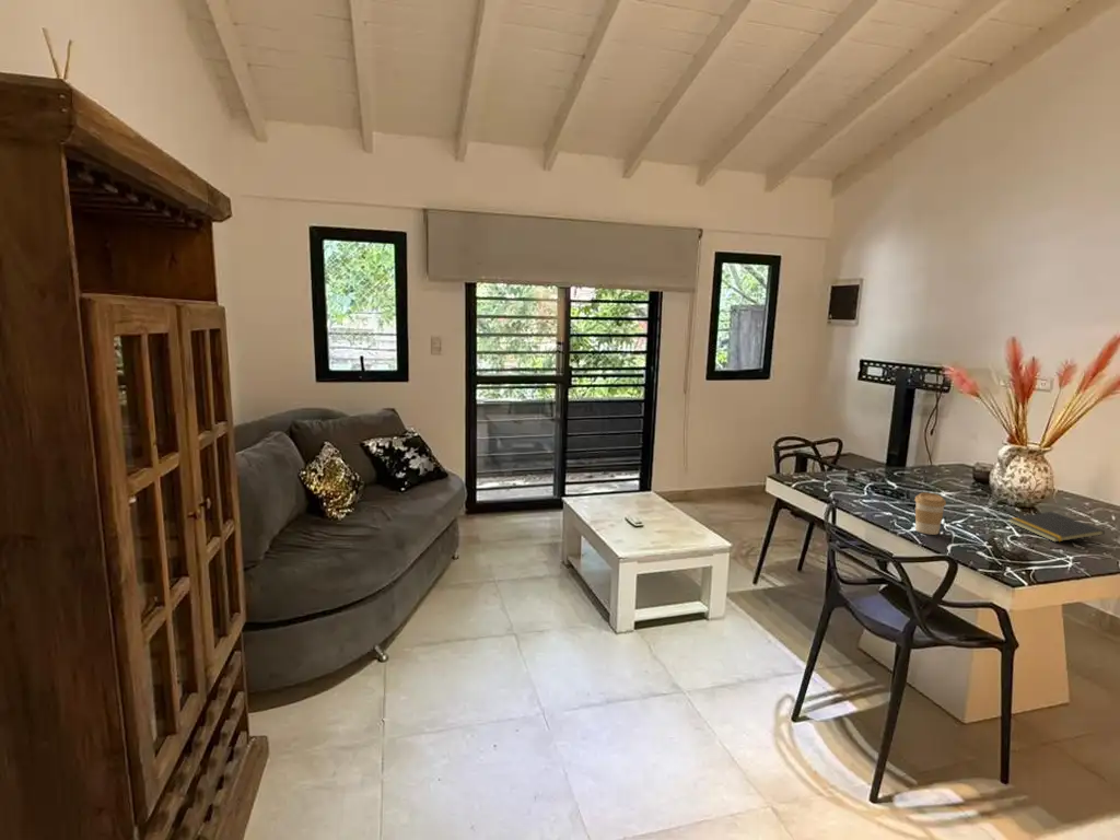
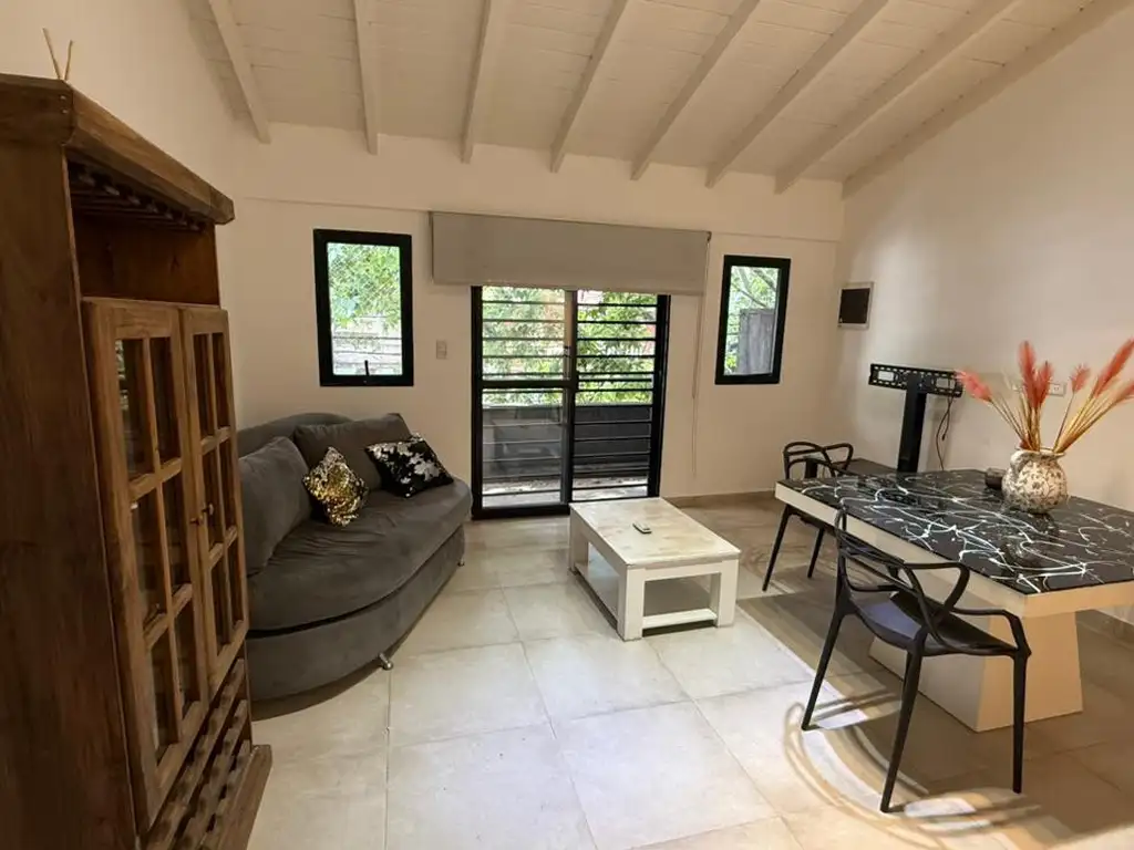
- coffee cup [914,492,947,536]
- notepad [1007,511,1106,544]
